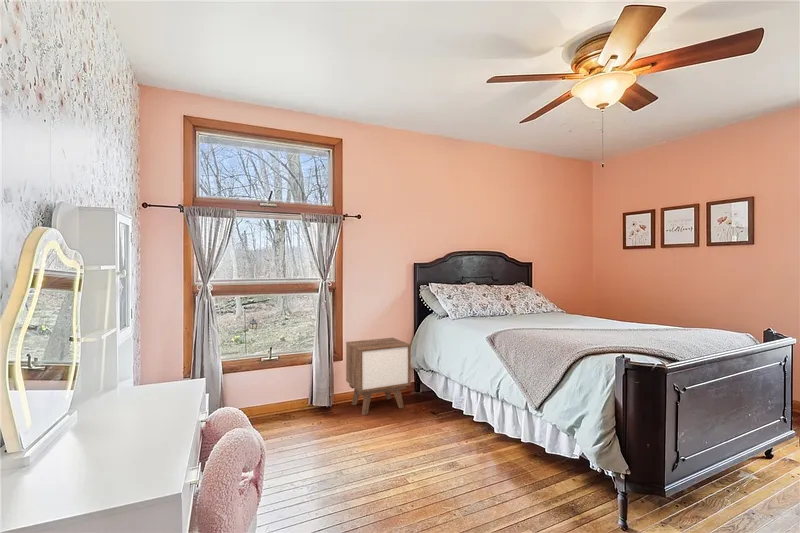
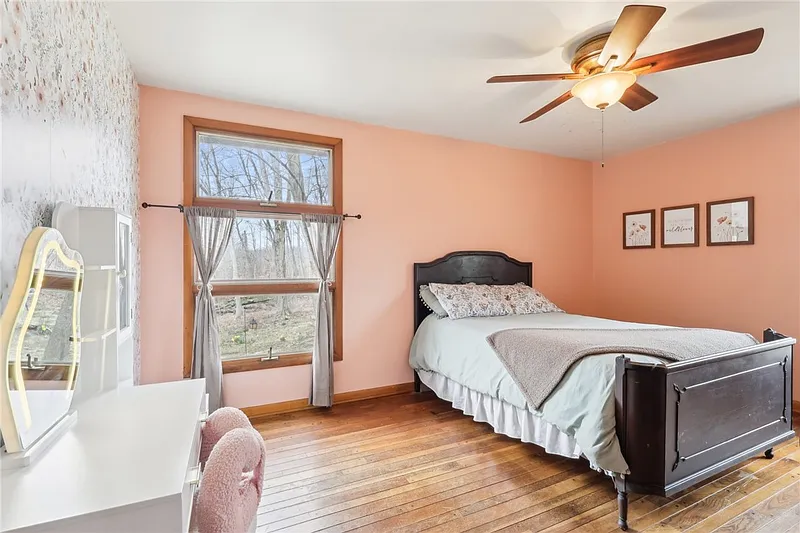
- nightstand [345,337,412,416]
